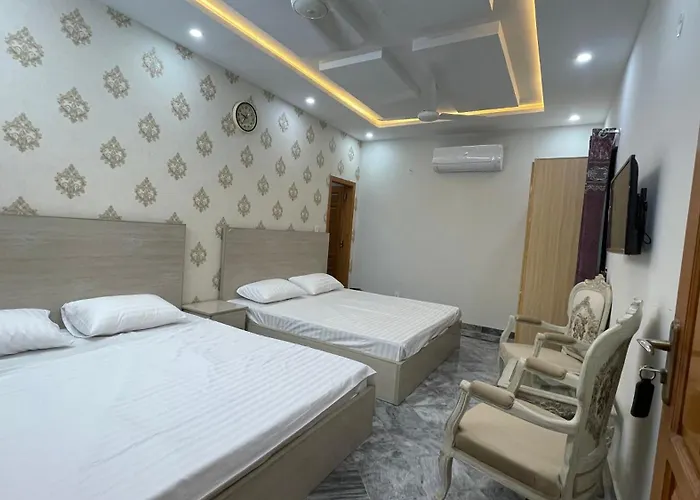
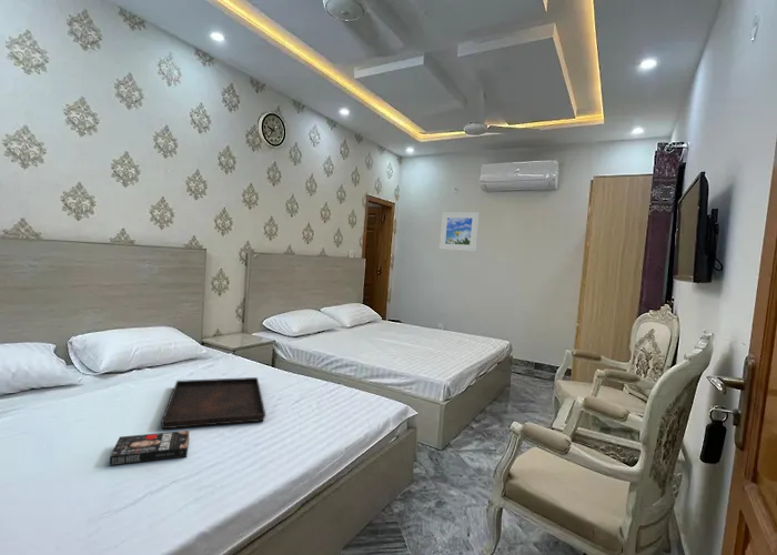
+ book [109,430,191,467]
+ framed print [438,211,481,252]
+ serving tray [160,376,266,430]
